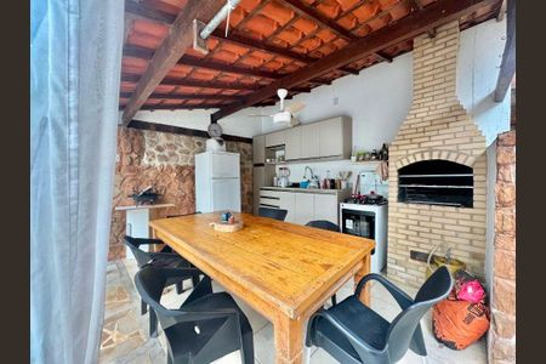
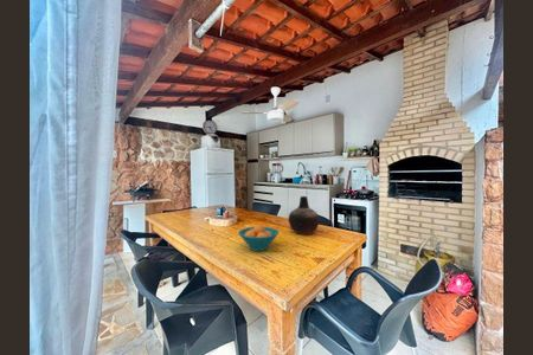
+ fruit bowl [237,222,281,252]
+ vase [288,195,321,235]
